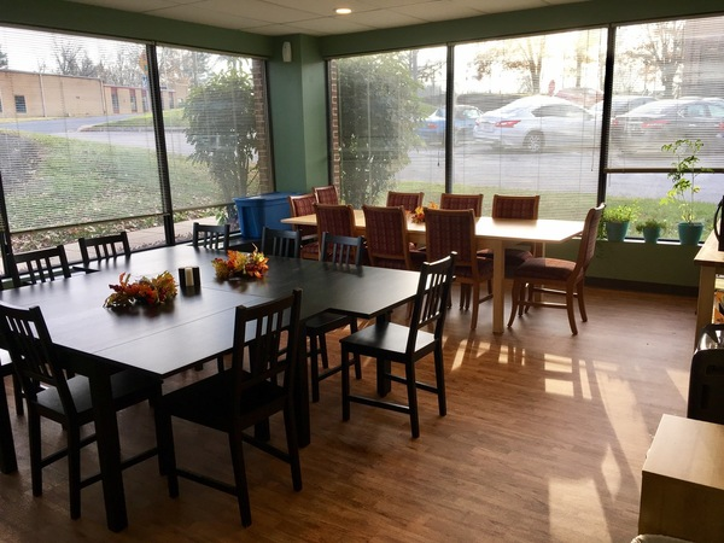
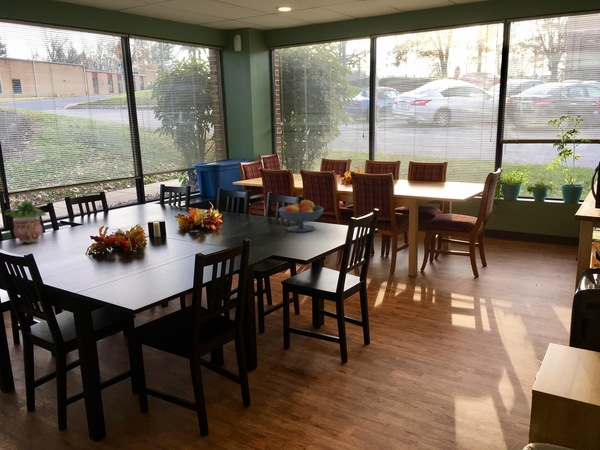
+ potted plant [4,197,48,244]
+ fruit bowl [278,199,324,233]
